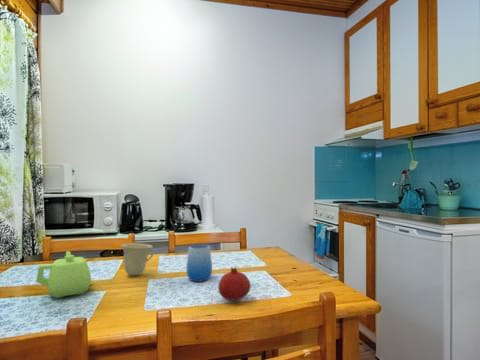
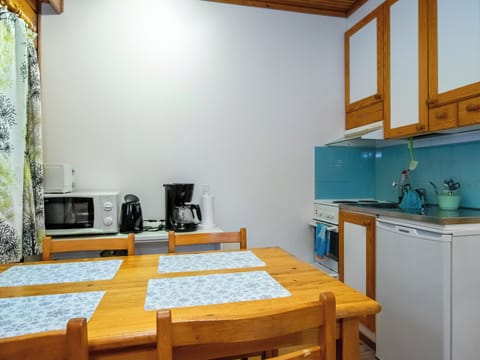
- cup [120,242,154,276]
- cup [186,243,213,283]
- fruit [217,265,252,302]
- teapot [35,250,92,299]
